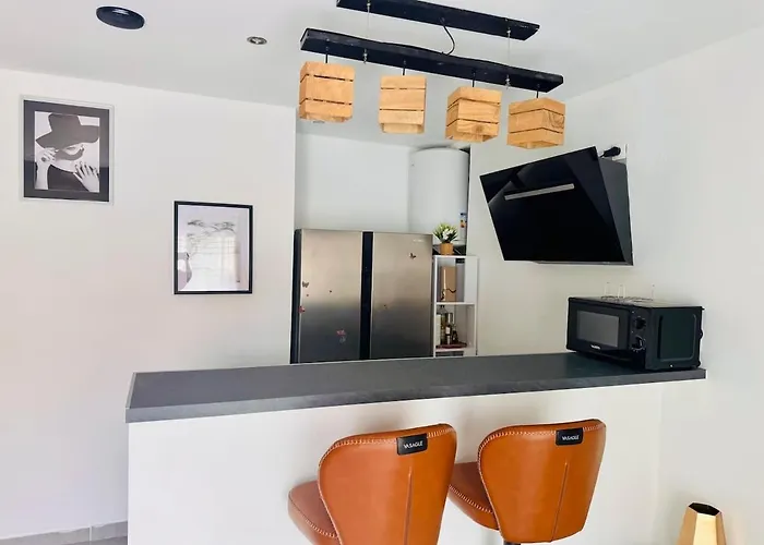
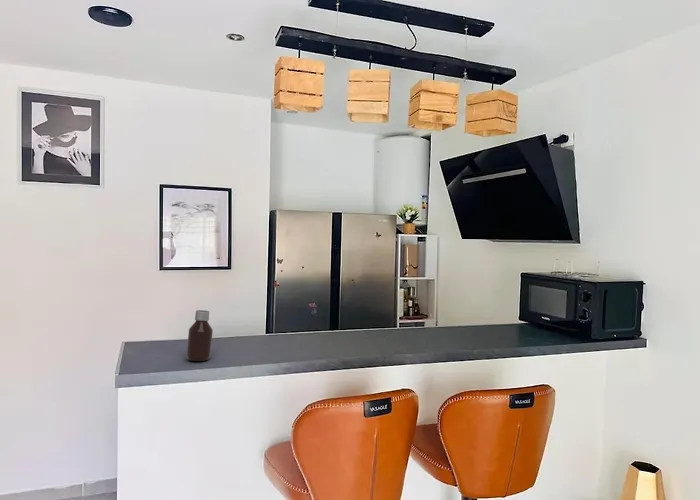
+ bottle [186,309,214,362]
